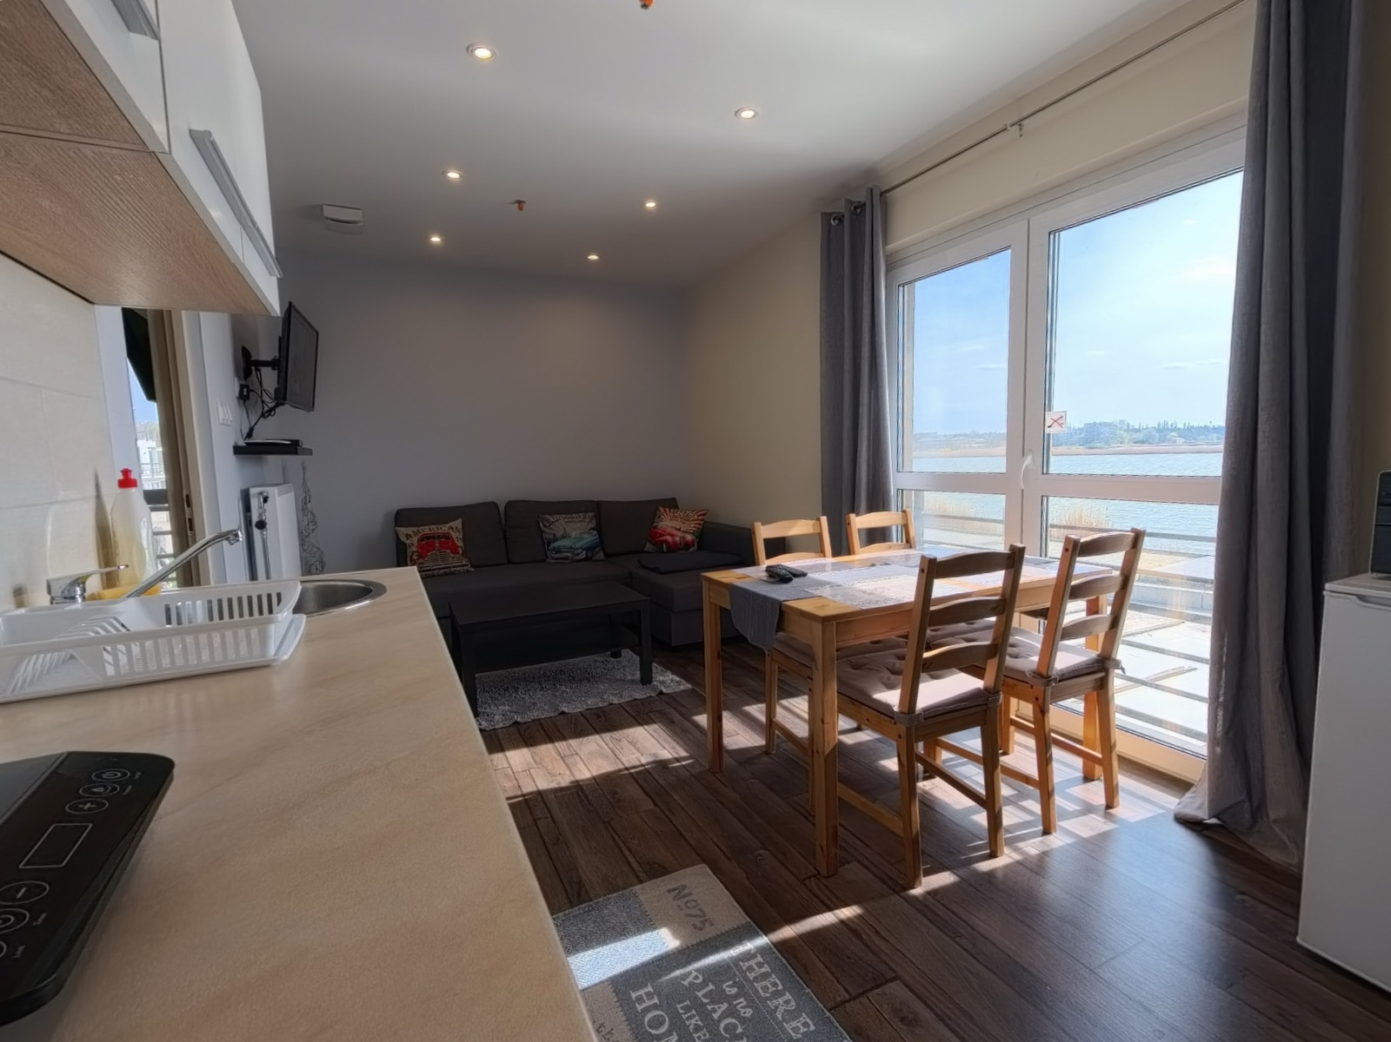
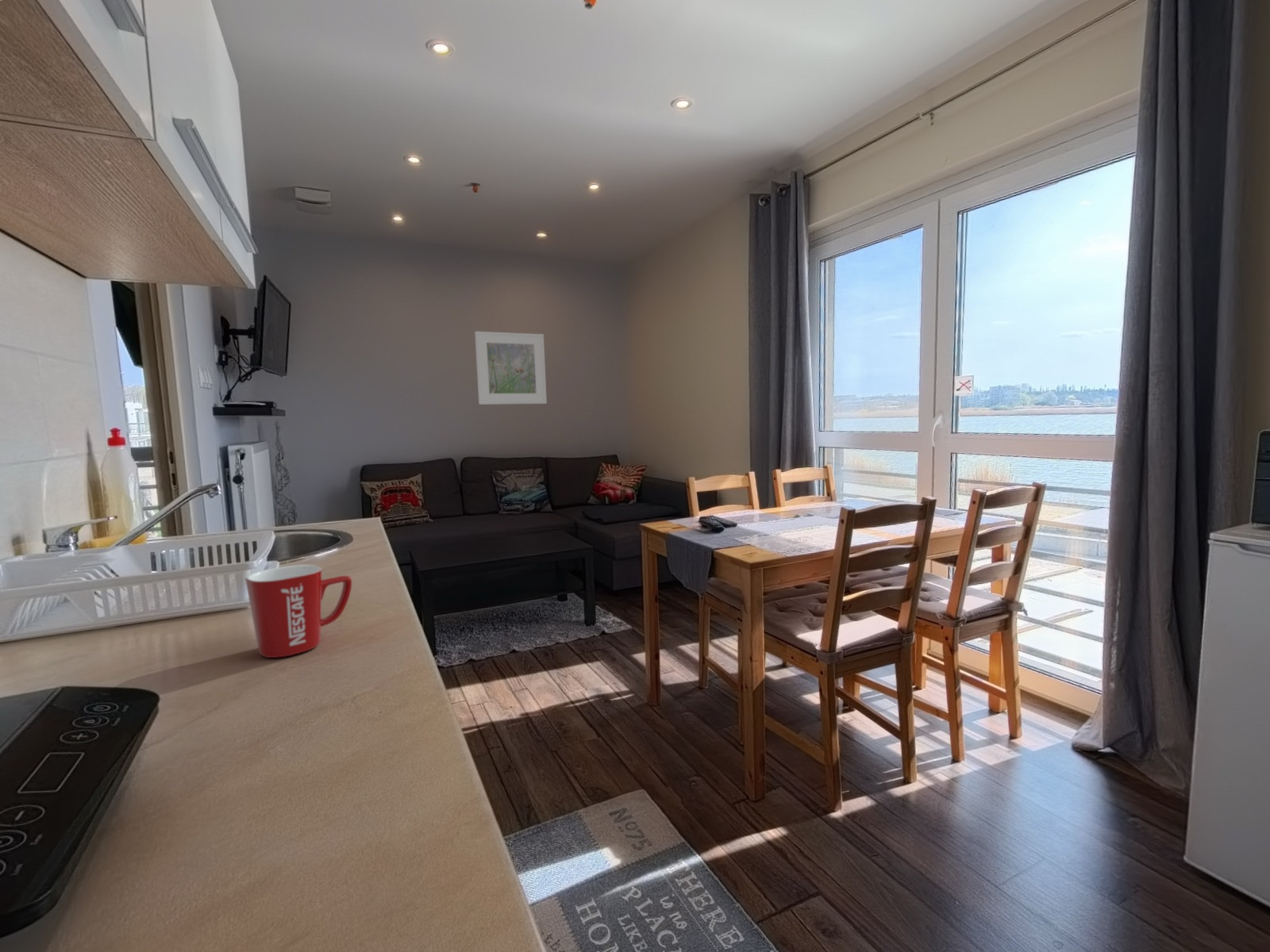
+ mug [244,564,352,658]
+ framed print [474,331,548,405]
